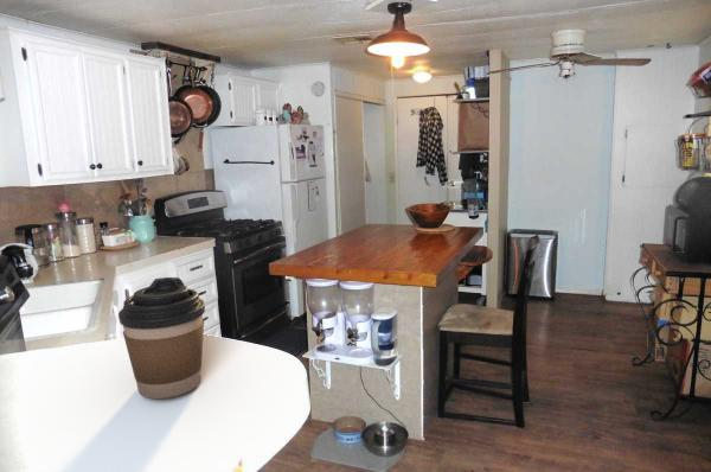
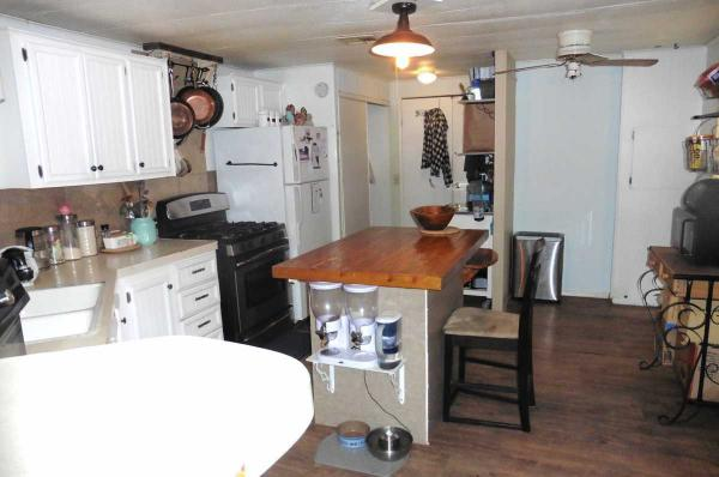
- coffee cup [117,276,206,400]
